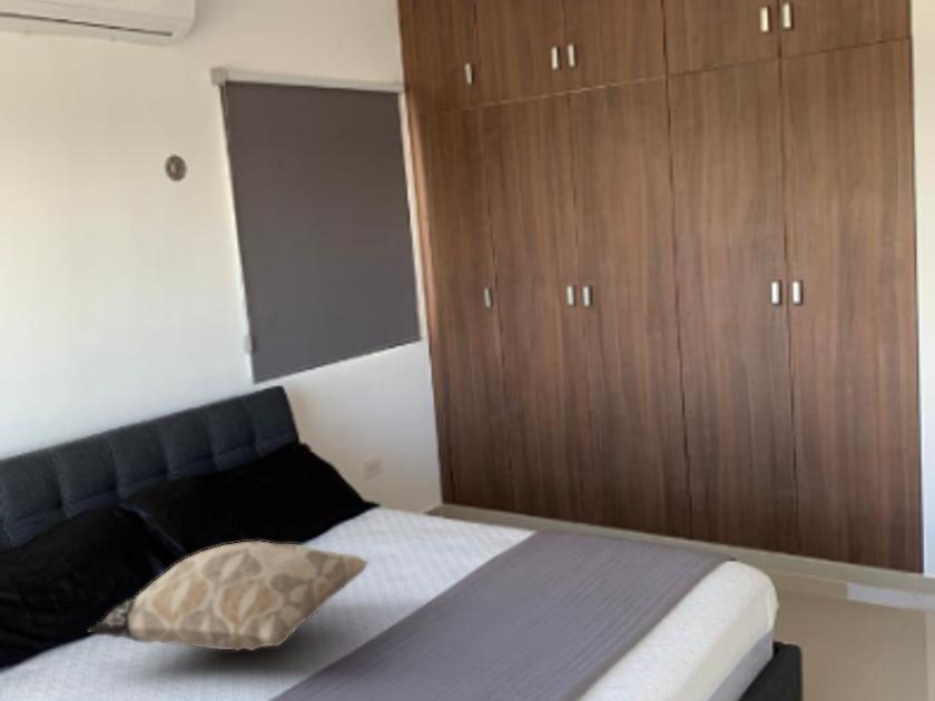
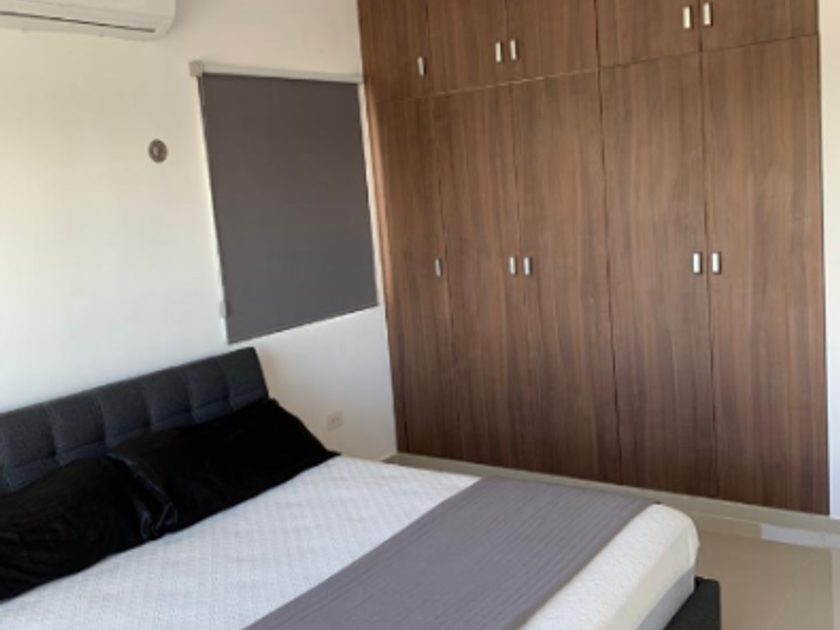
- decorative pillow [88,540,371,652]
